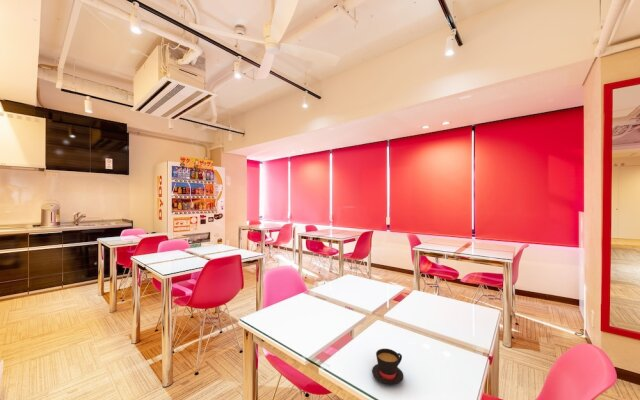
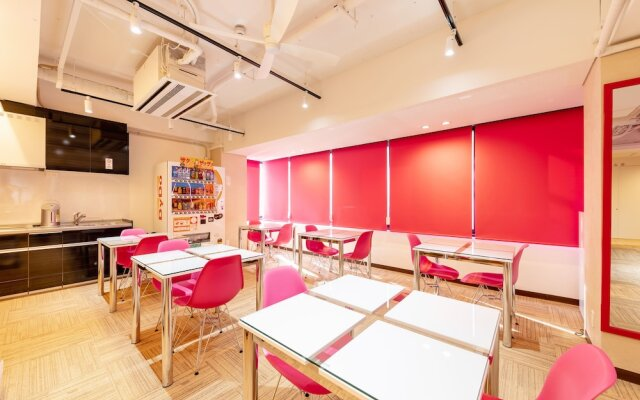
- teacup [371,348,405,385]
